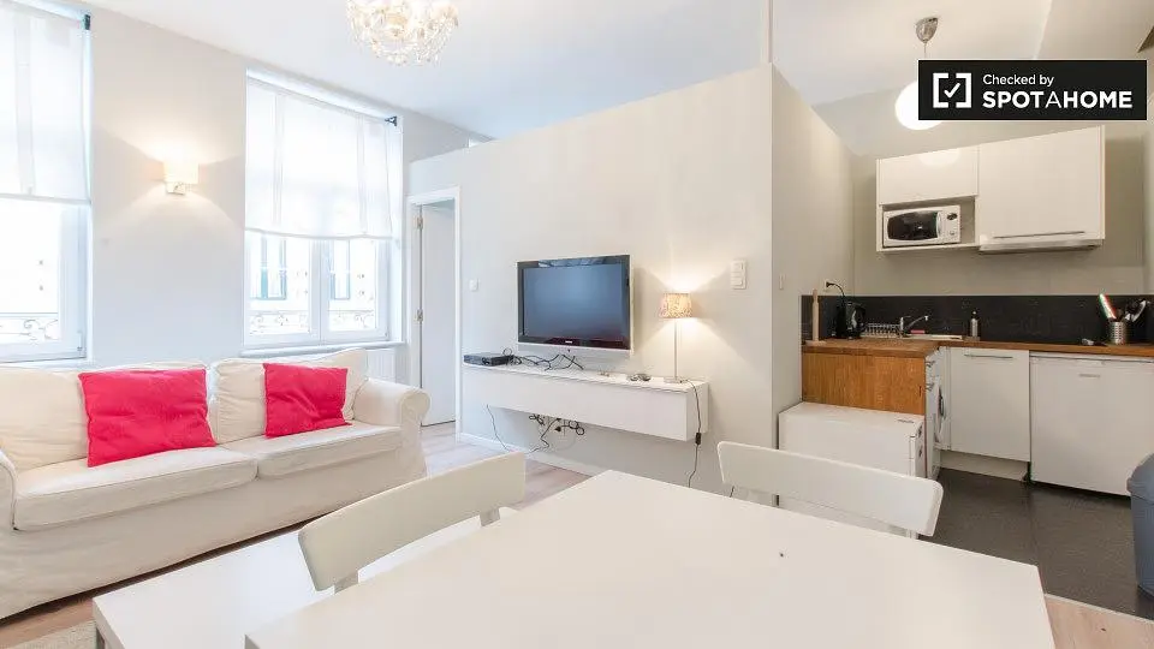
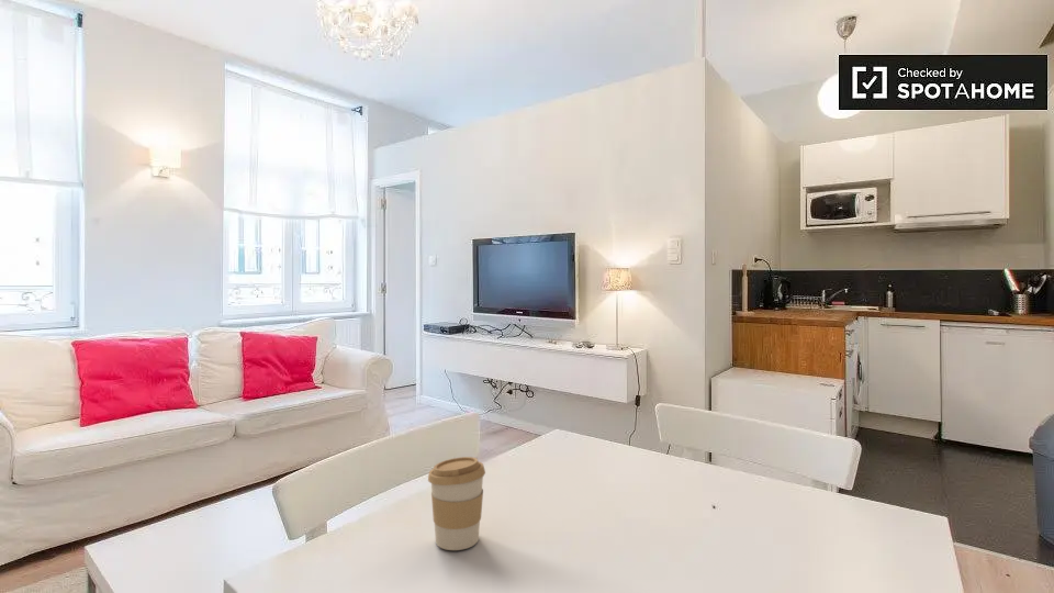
+ coffee cup [427,456,486,551]
